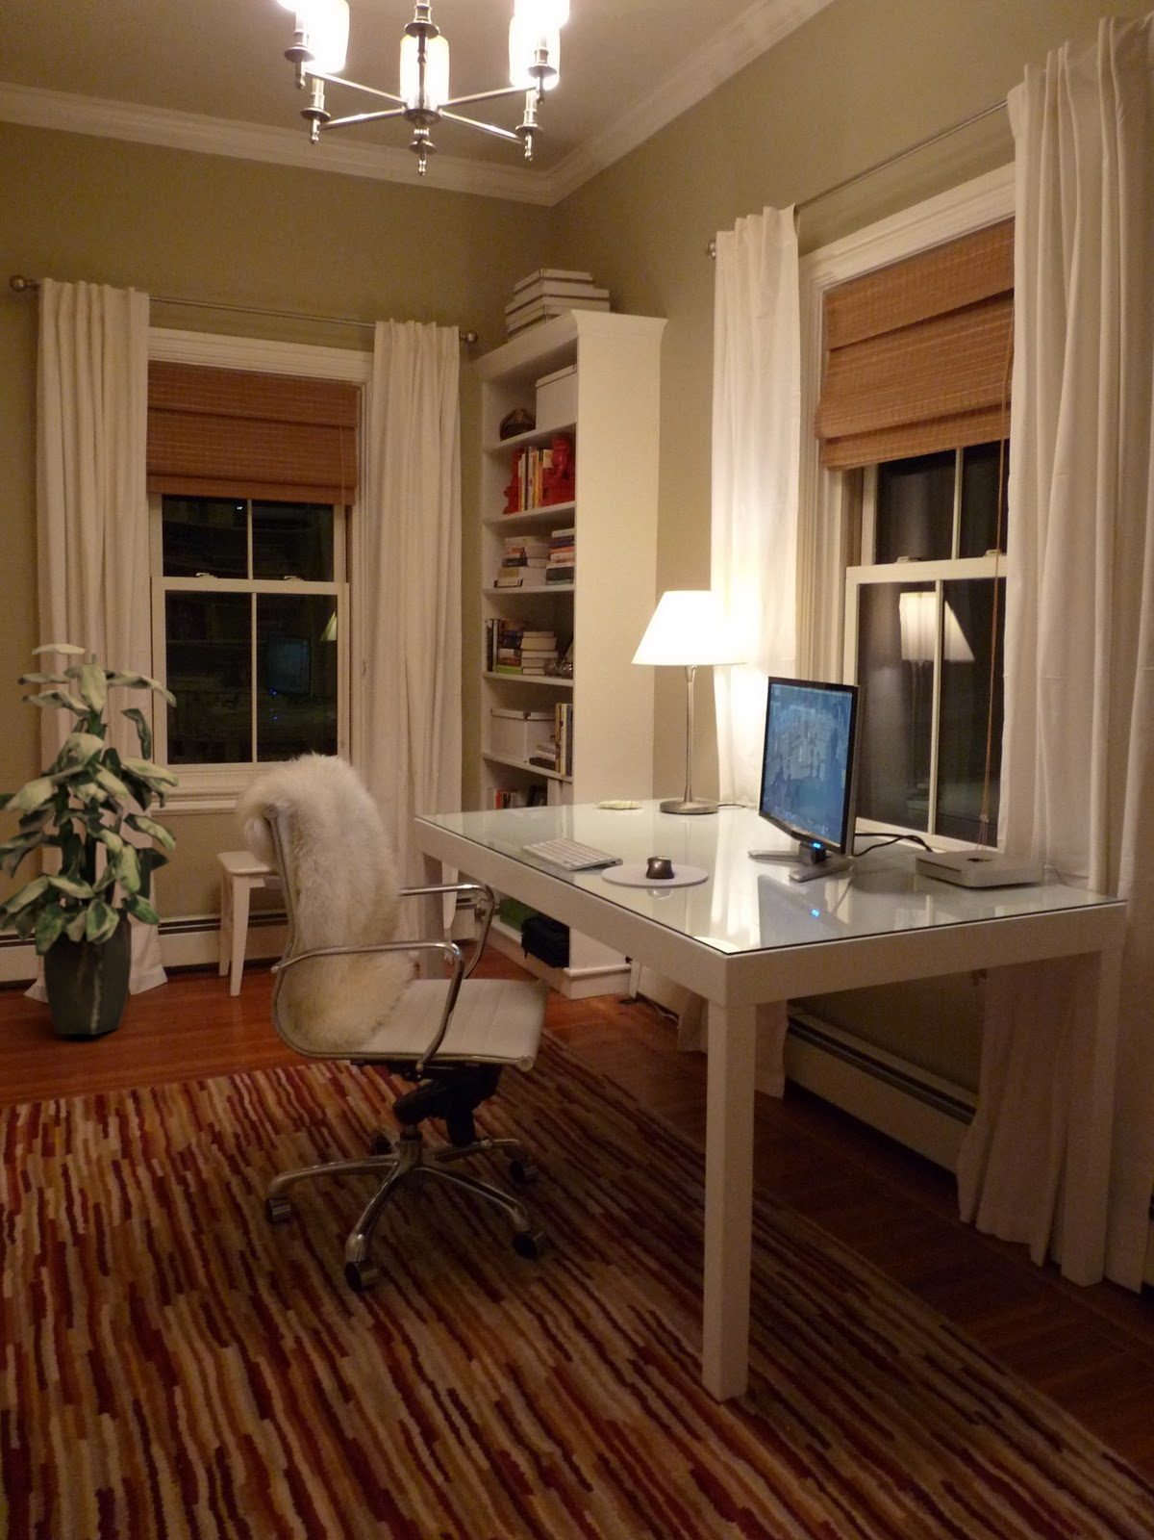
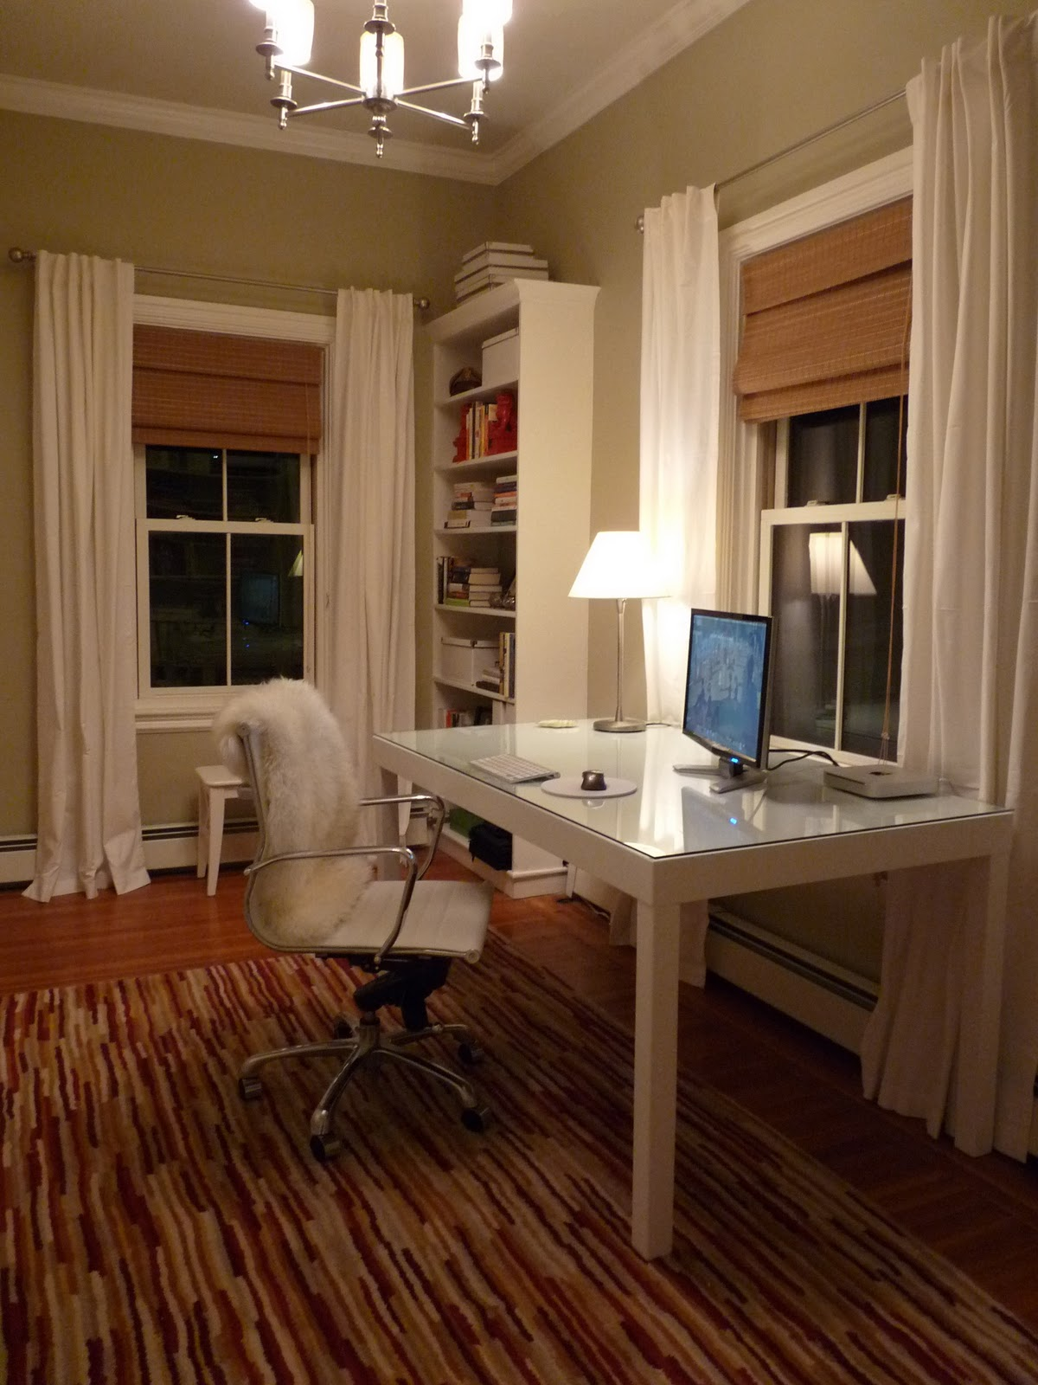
- indoor plant [0,641,179,1036]
